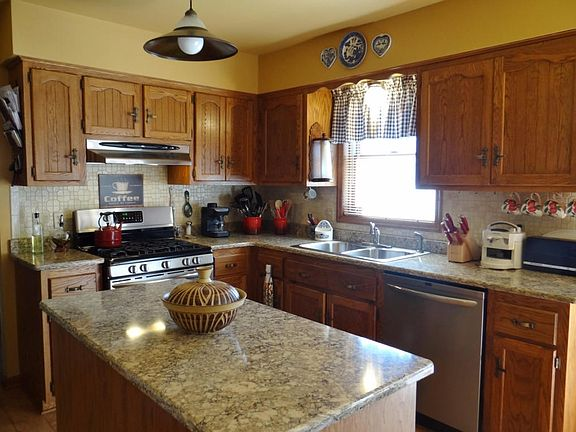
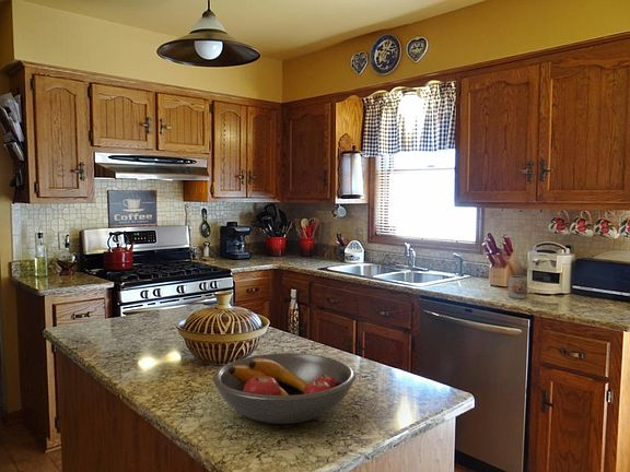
+ mug [506,274,528,299]
+ fruit bowl [212,352,357,425]
